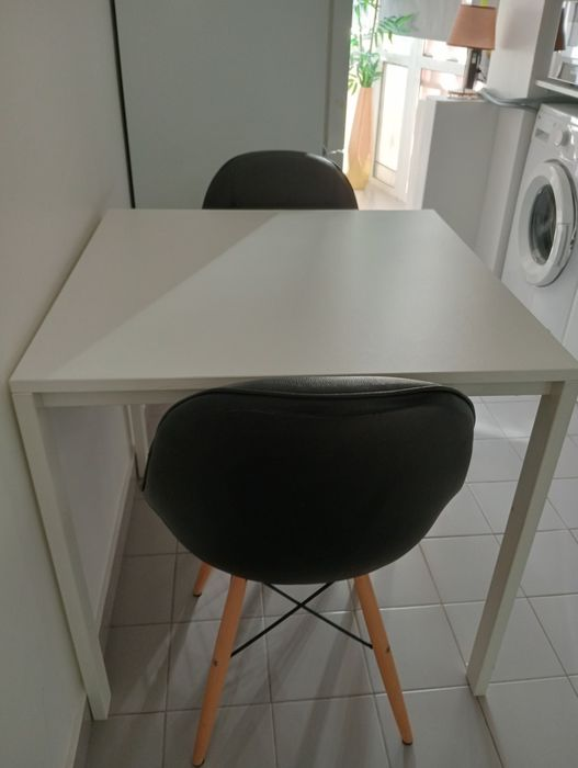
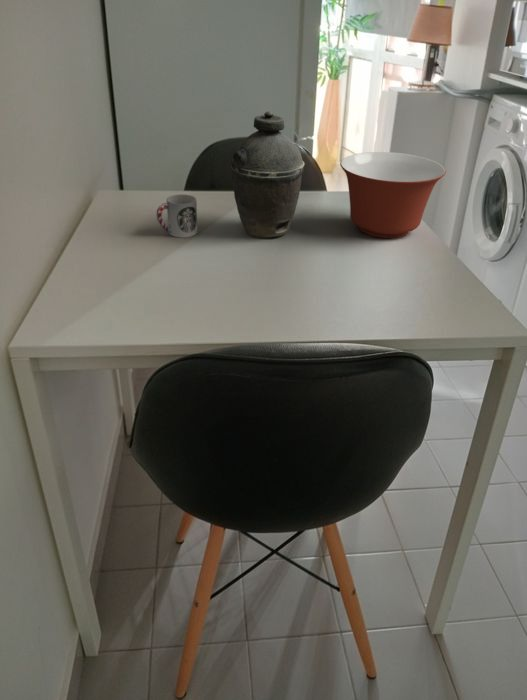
+ kettle [230,111,306,240]
+ mixing bowl [339,151,447,239]
+ cup [155,193,199,238]
